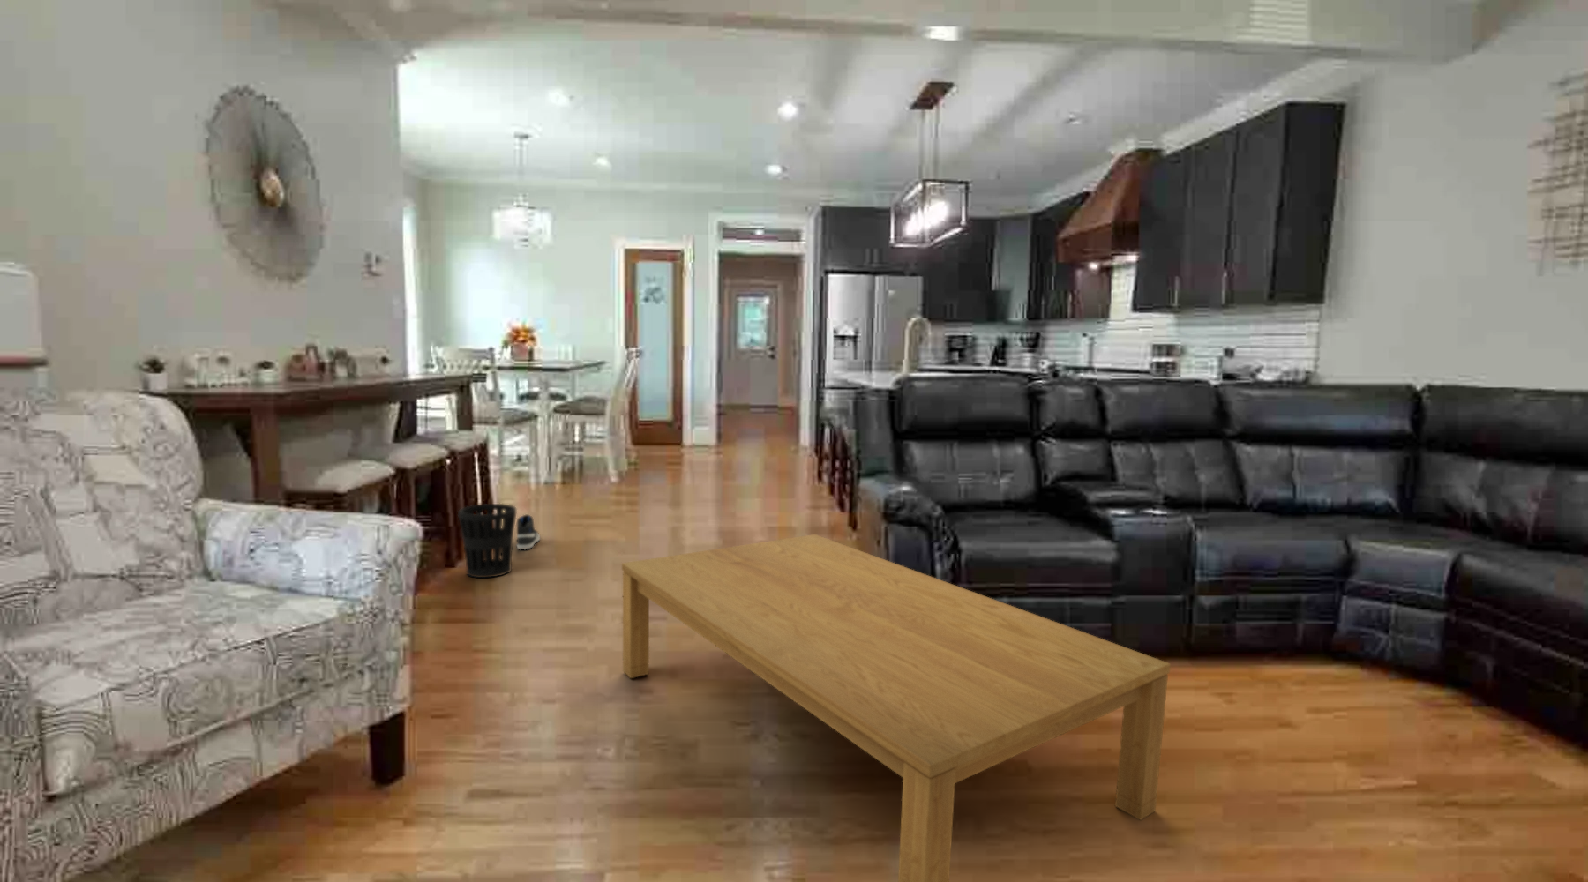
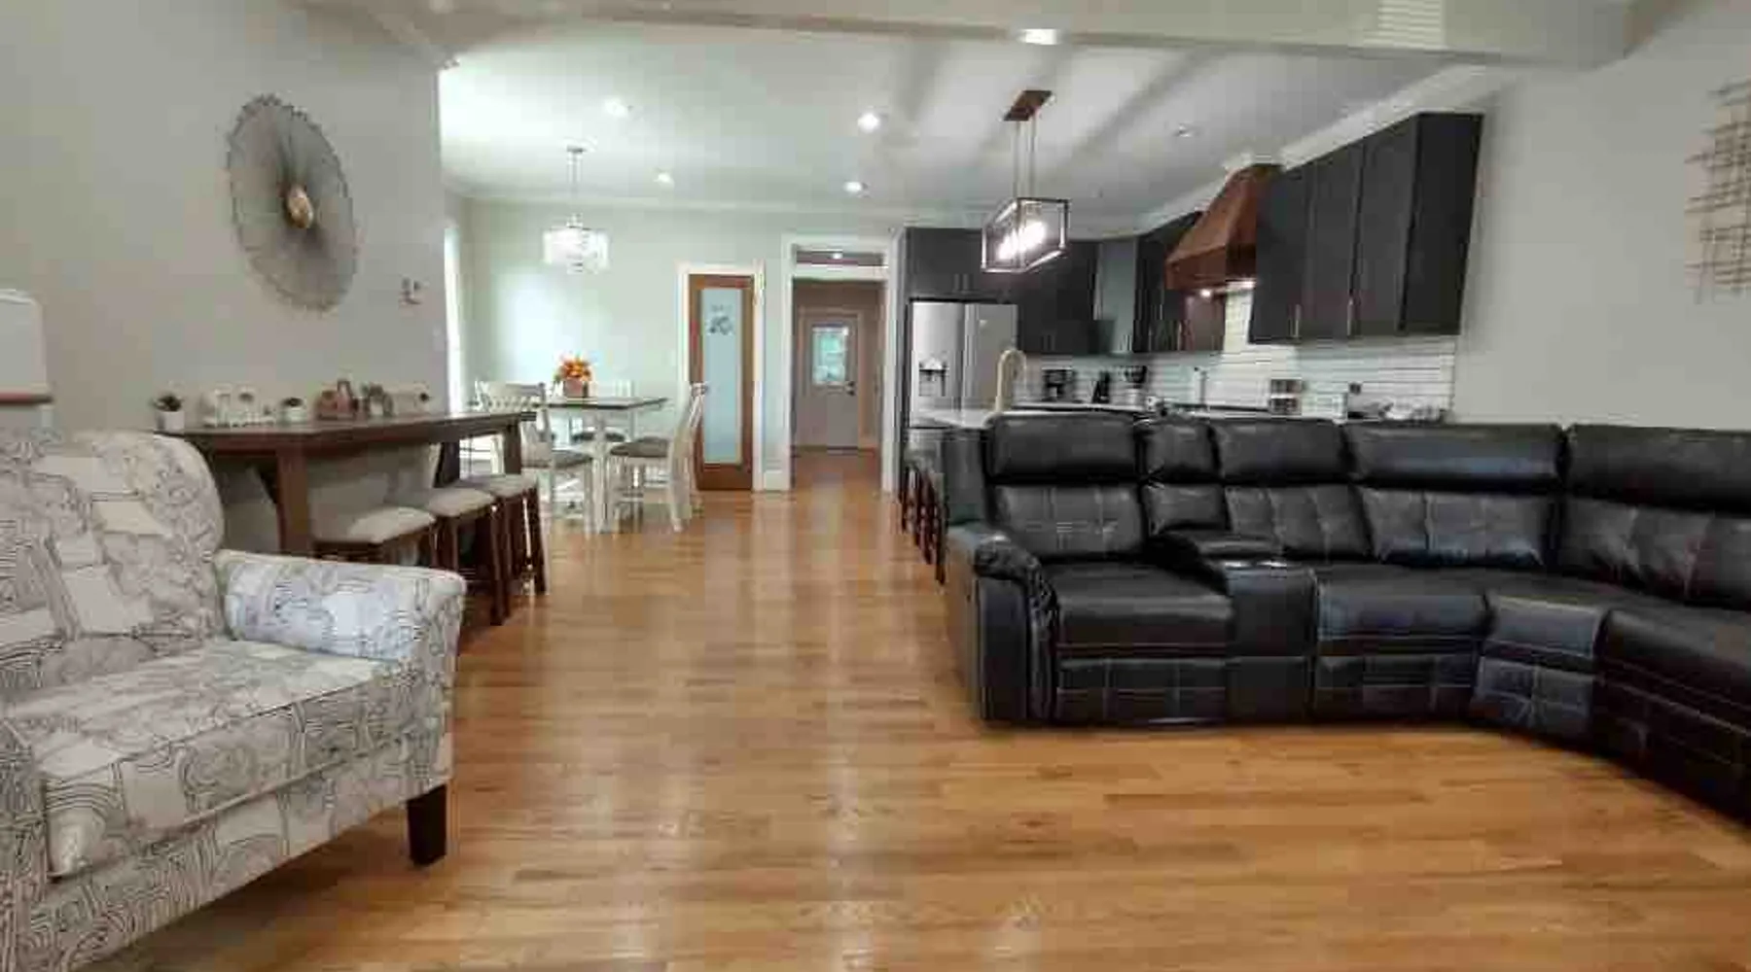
- sneaker [516,514,541,551]
- coffee table [621,533,1172,882]
- wastebasket [457,503,517,579]
